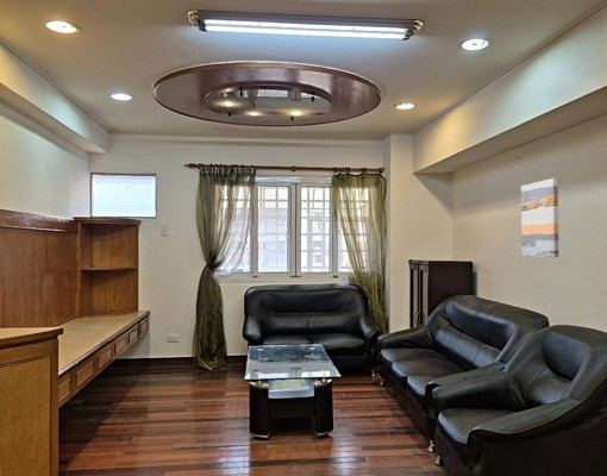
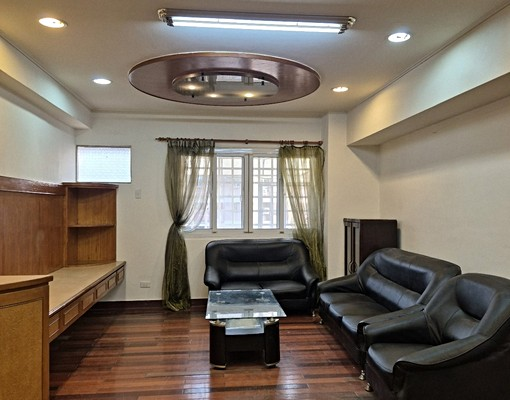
- wall art [520,177,559,258]
